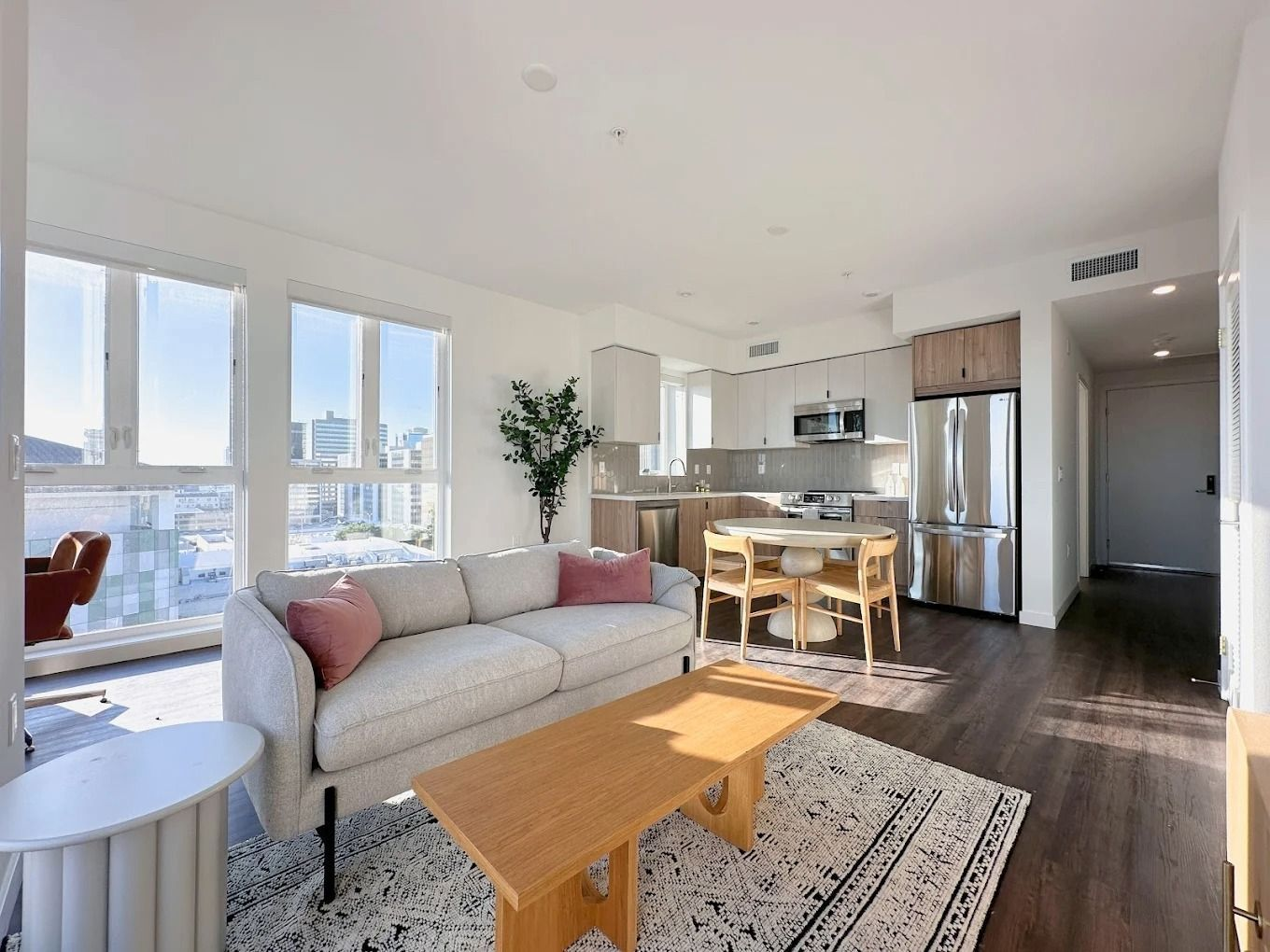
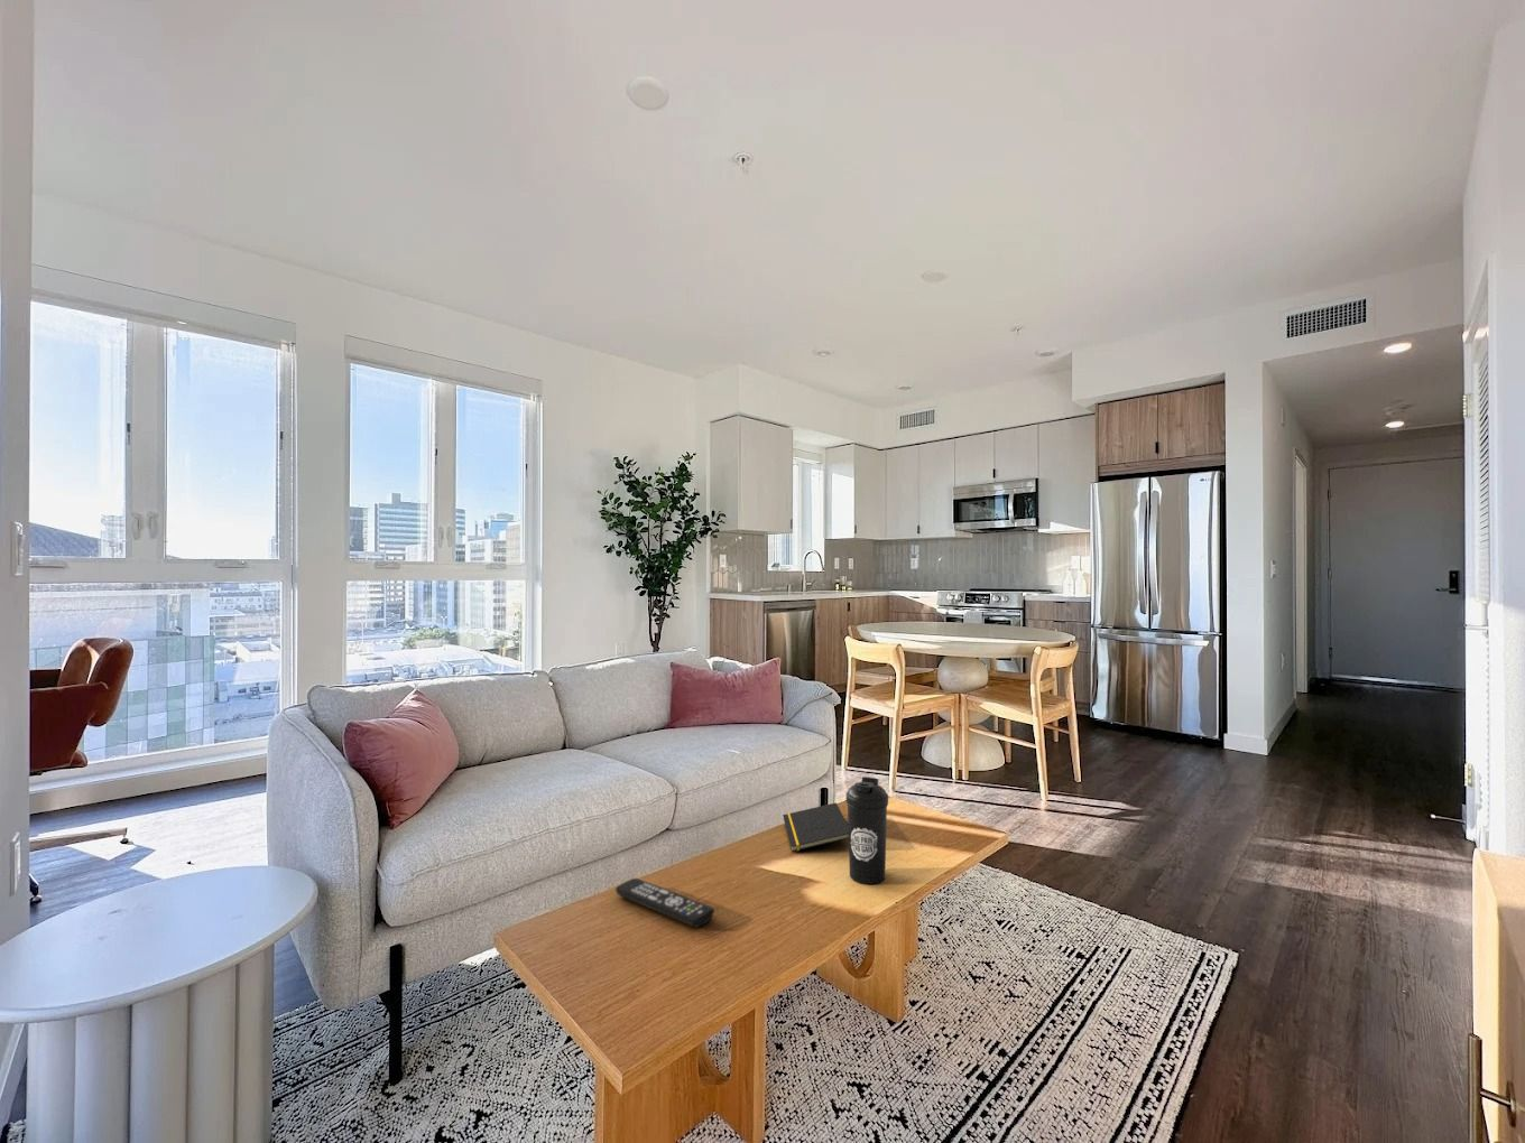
+ water bottle [845,776,890,885]
+ notepad [783,801,849,852]
+ remote control [615,878,716,929]
